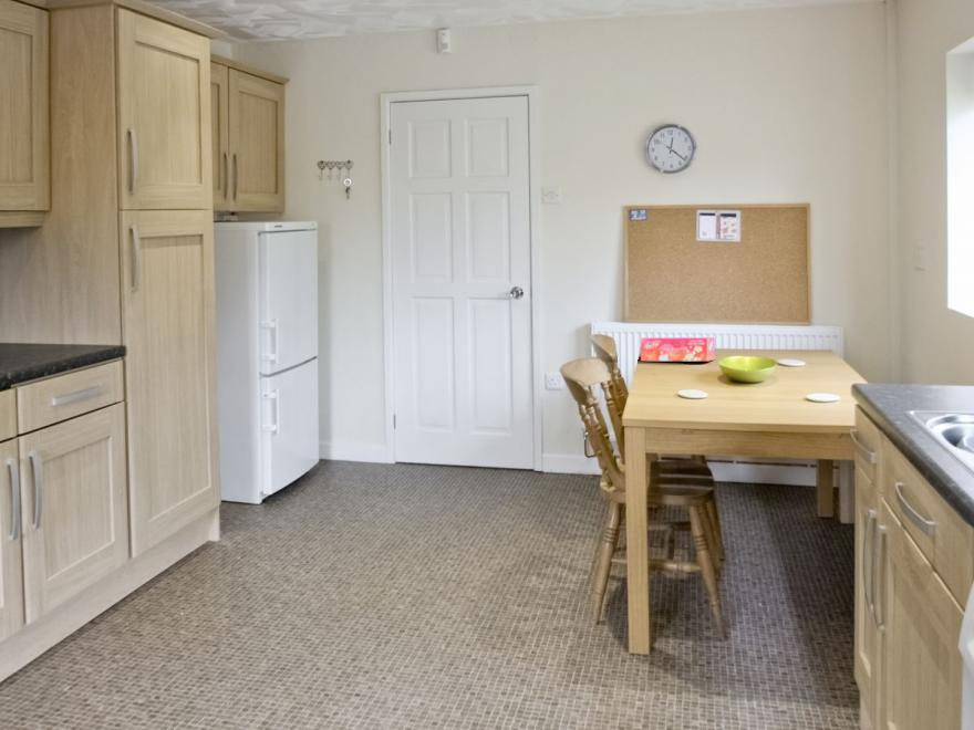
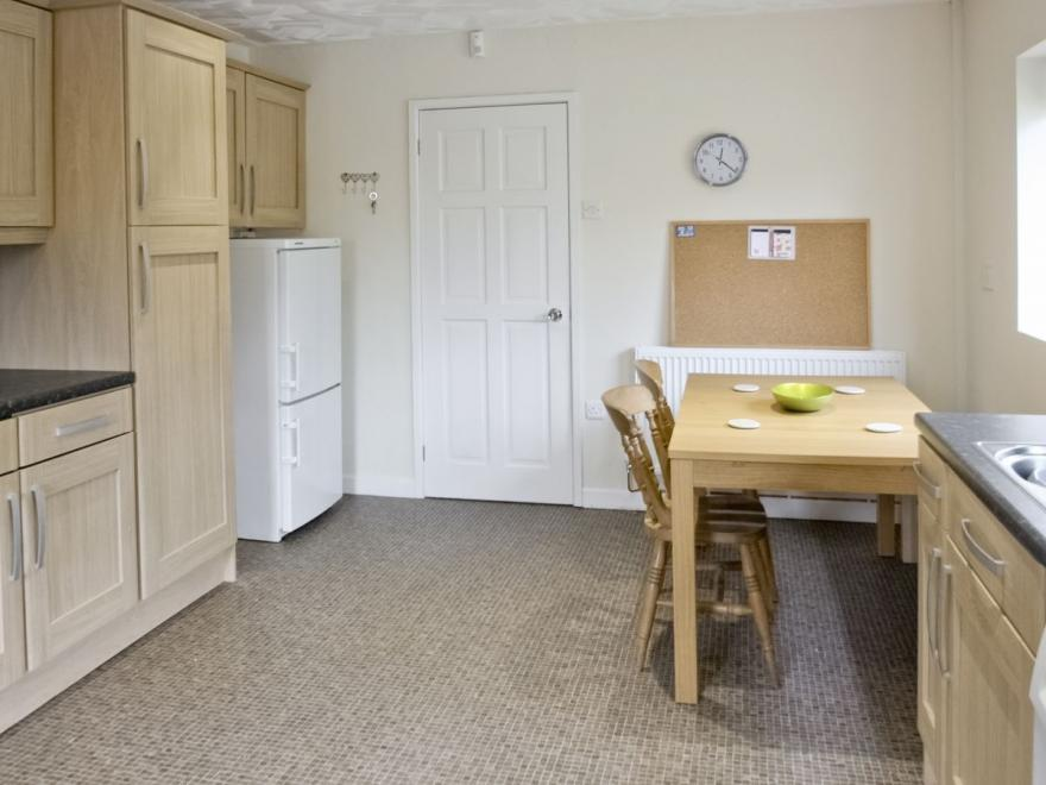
- tissue box [640,336,716,362]
